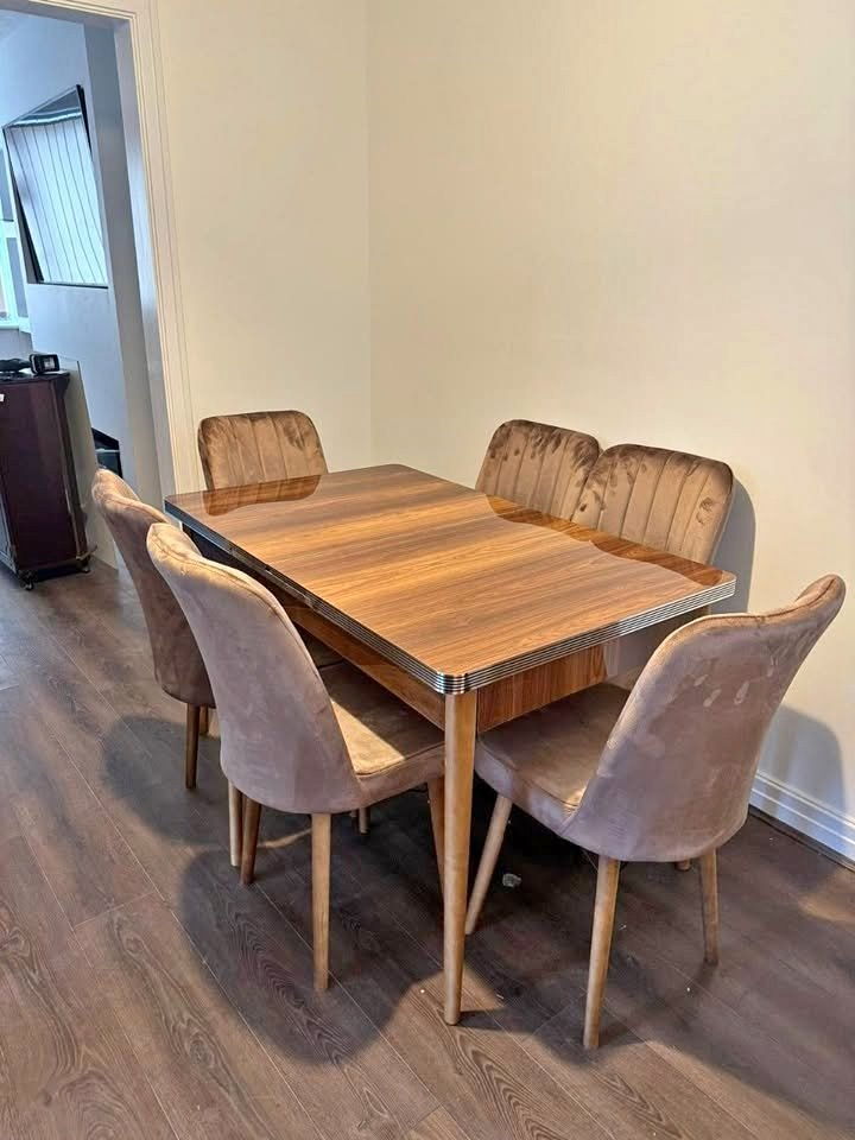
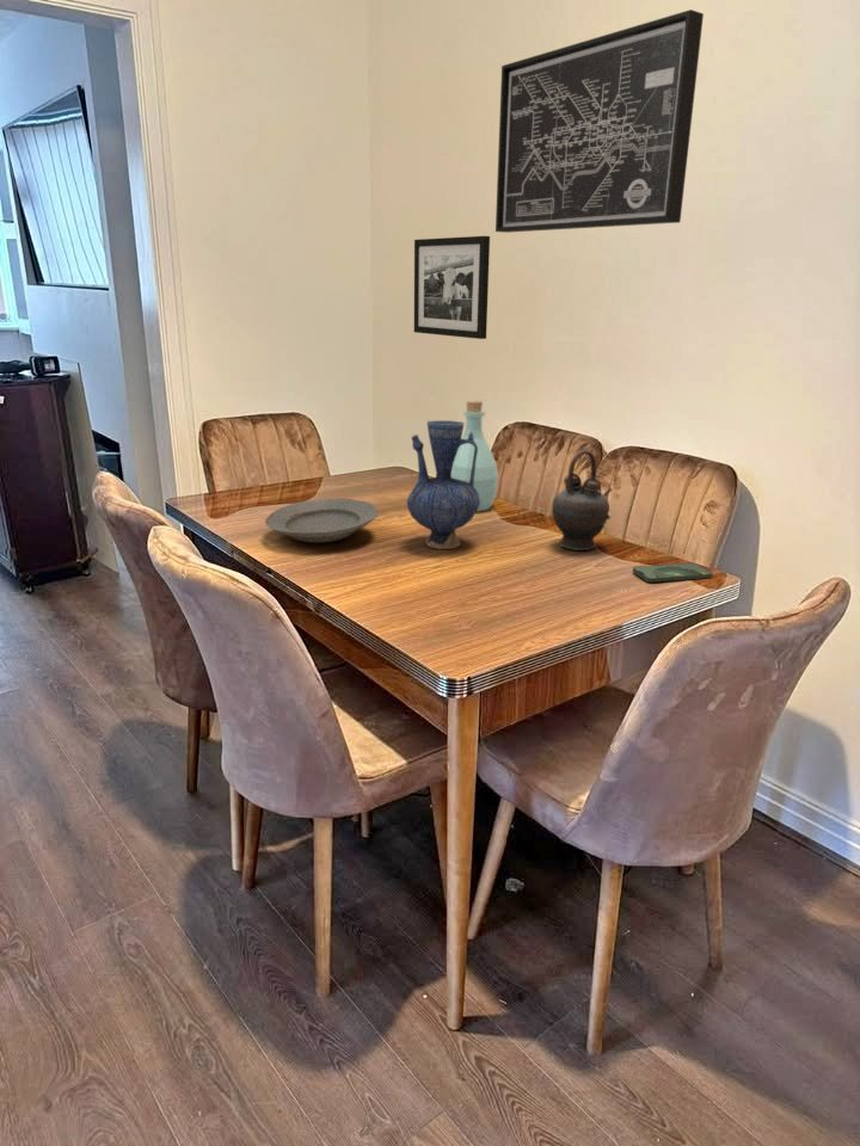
+ teapot [551,449,613,552]
+ plate [264,498,380,544]
+ vase [406,419,480,550]
+ bottle [452,399,499,513]
+ smartphone [632,562,713,584]
+ wall art [494,8,705,234]
+ picture frame [413,235,491,340]
